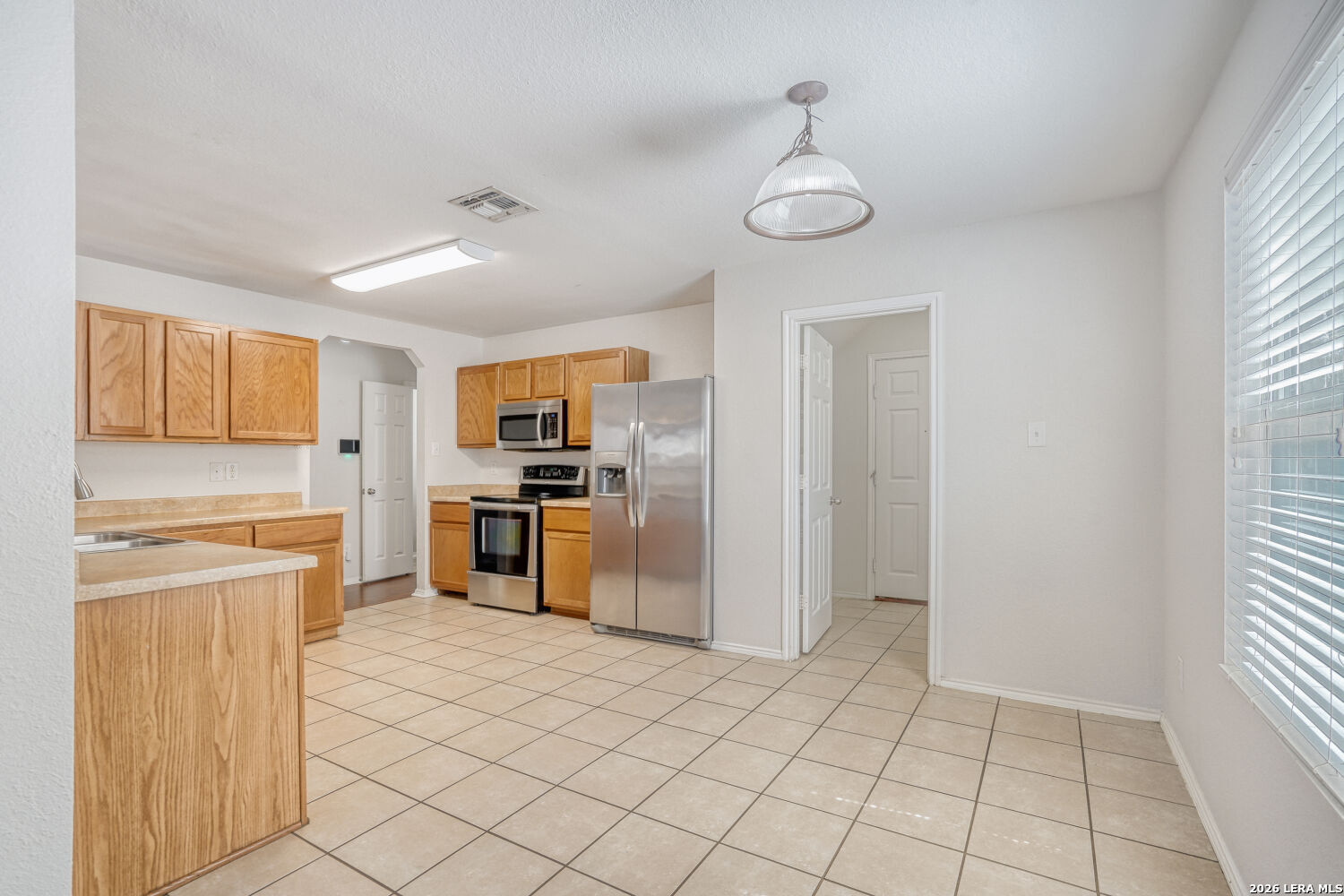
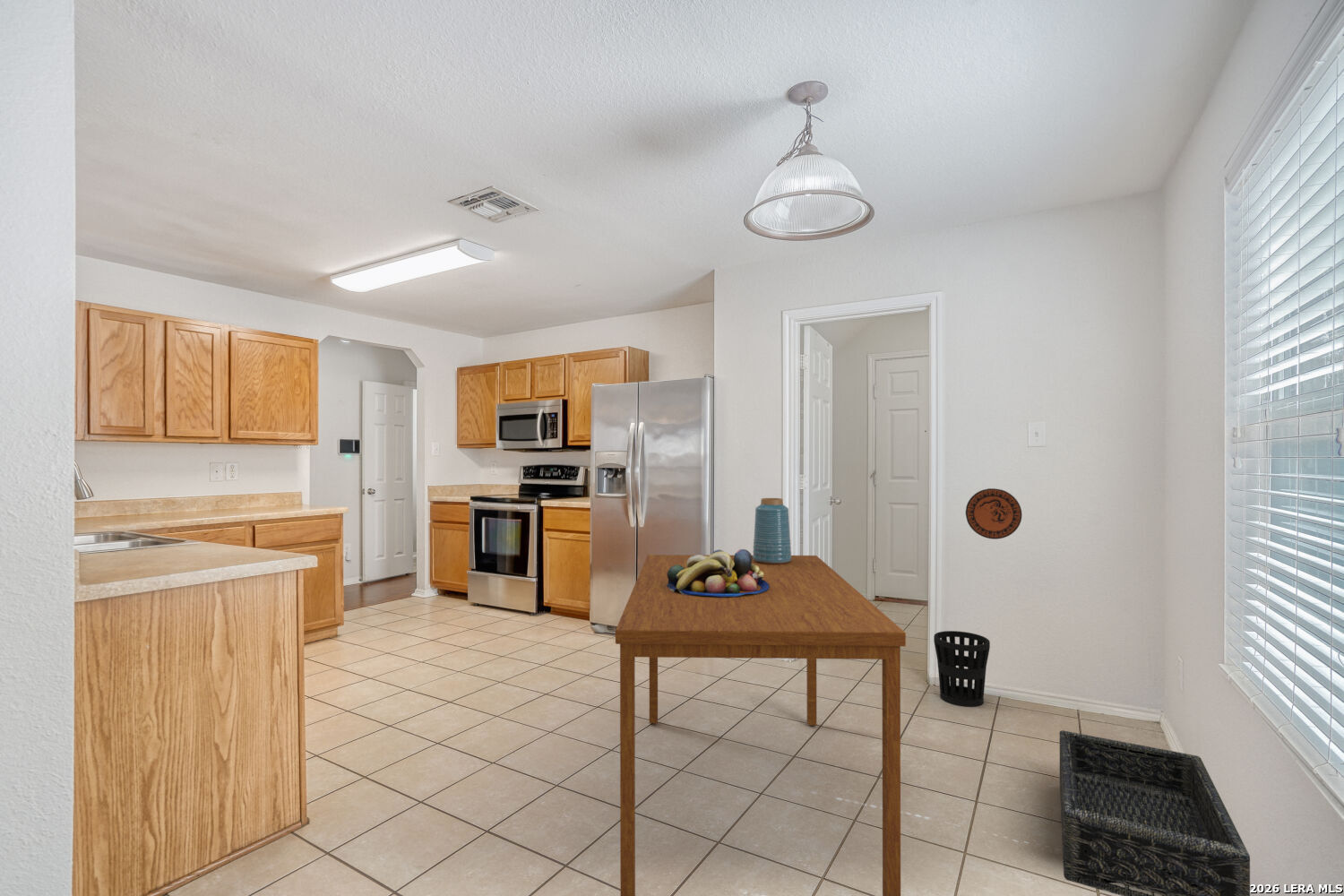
+ fruit bowl [667,548,770,597]
+ wastebasket [933,630,991,708]
+ vase [752,497,792,564]
+ basket [1059,729,1251,896]
+ decorative plate [965,487,1023,540]
+ dining table [615,554,907,896]
